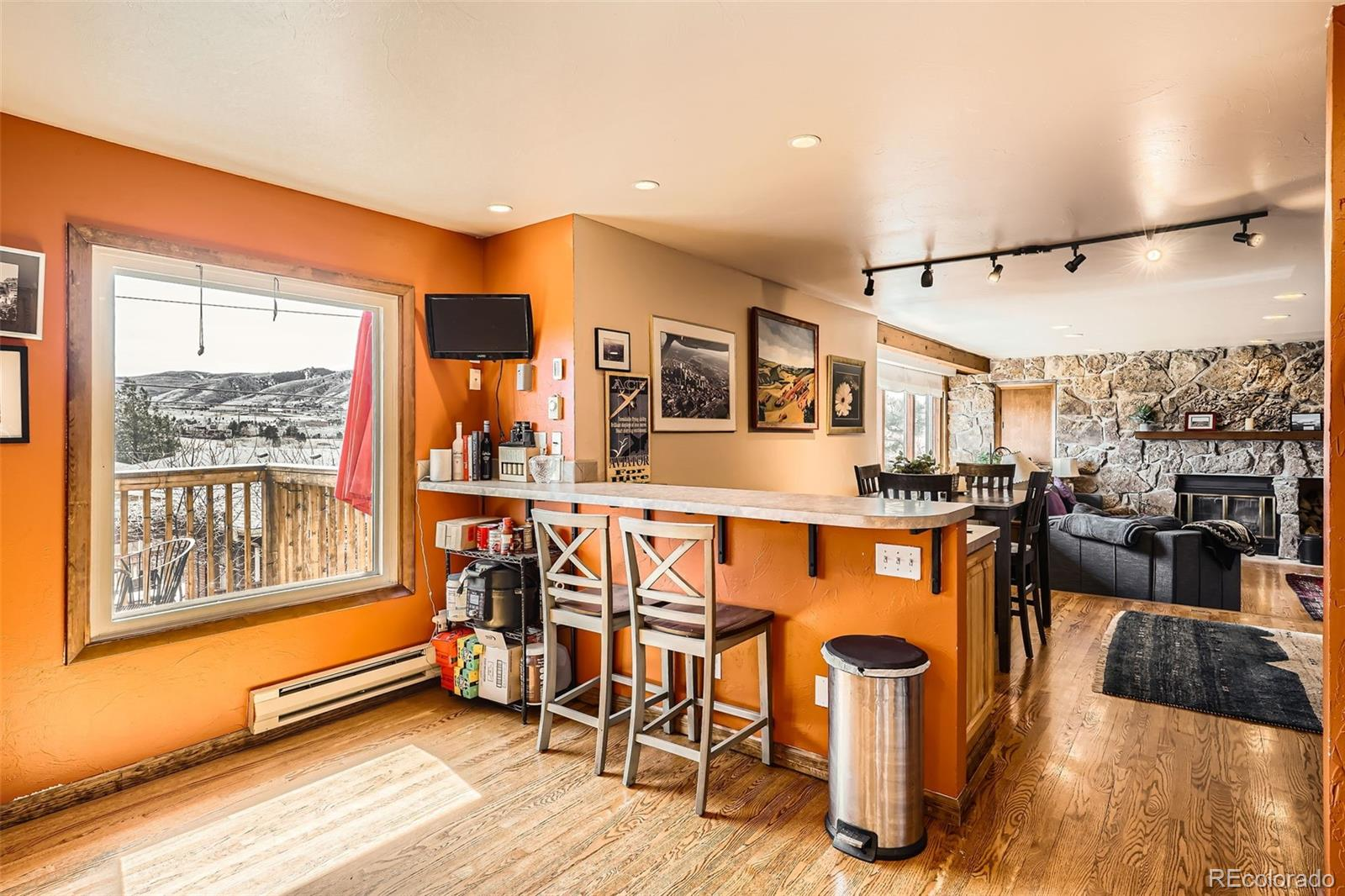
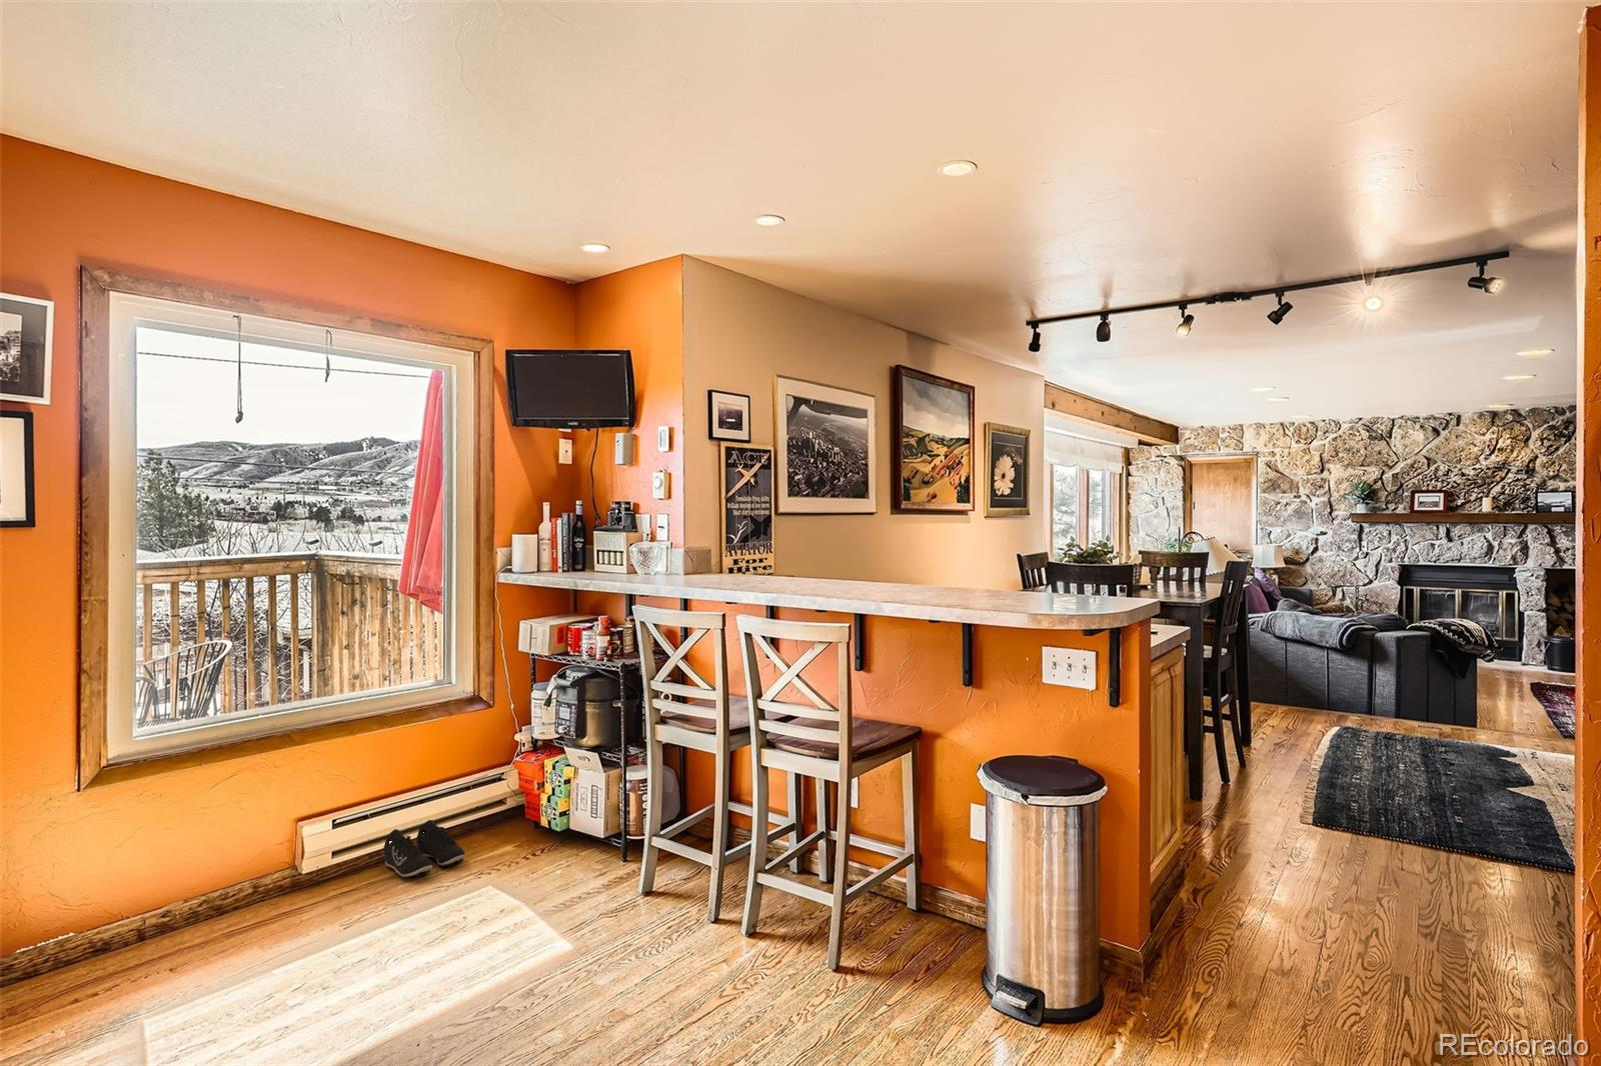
+ sneaker [382,819,467,879]
